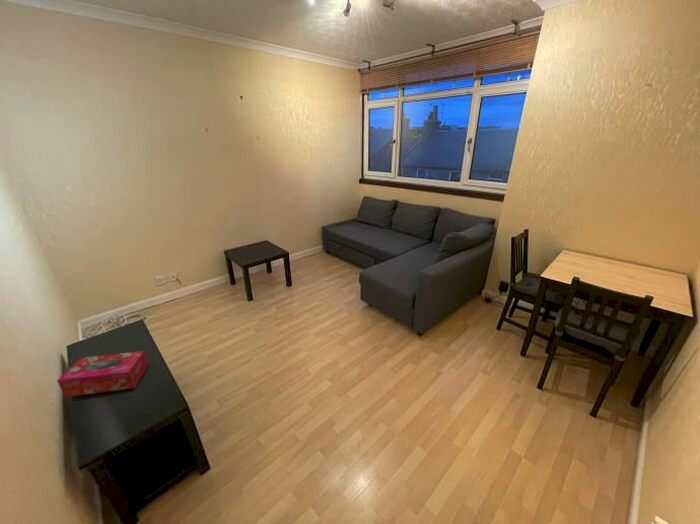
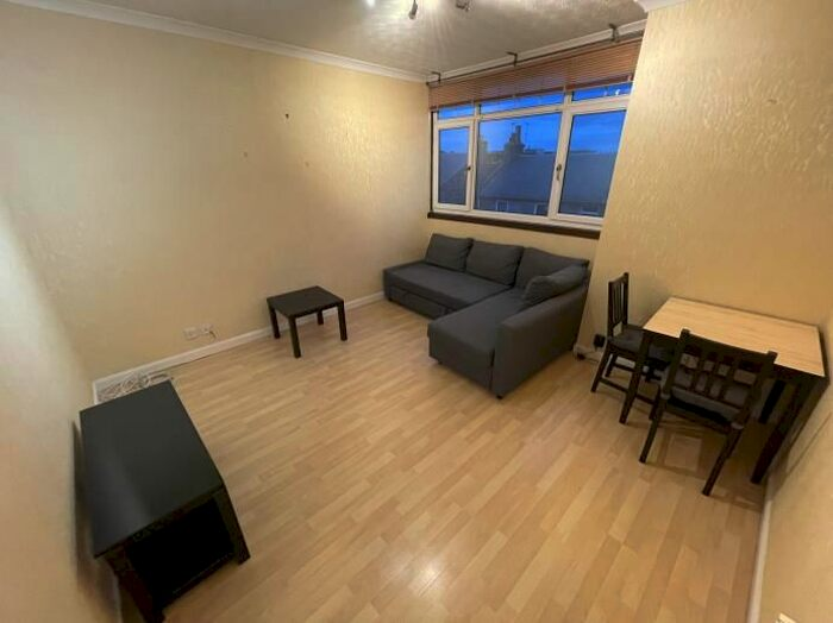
- tissue box [56,350,150,398]
